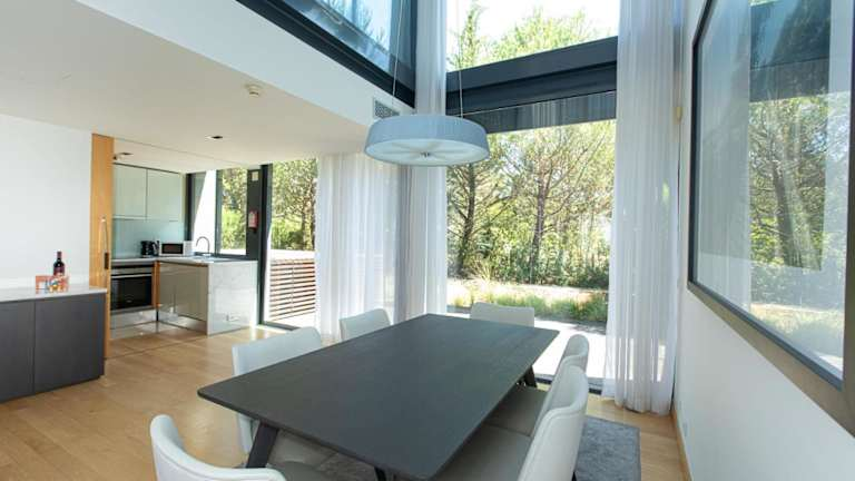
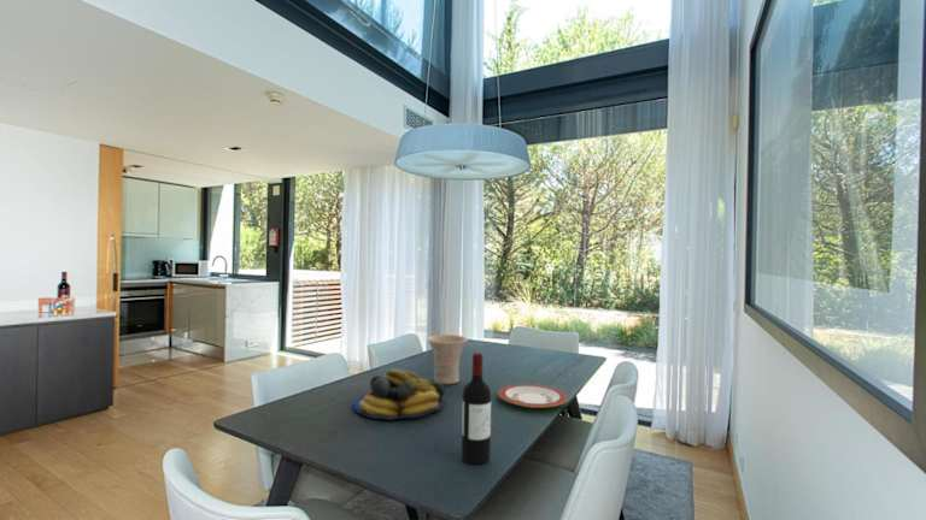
+ vase [427,333,469,385]
+ wine bottle [461,351,492,466]
+ plate [497,383,569,409]
+ fruit bowl [352,368,446,421]
